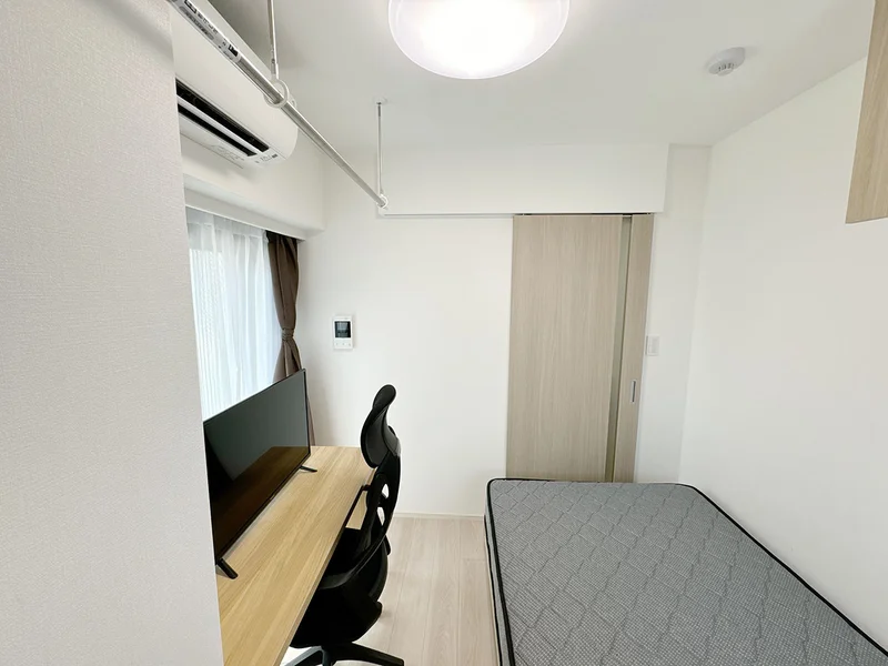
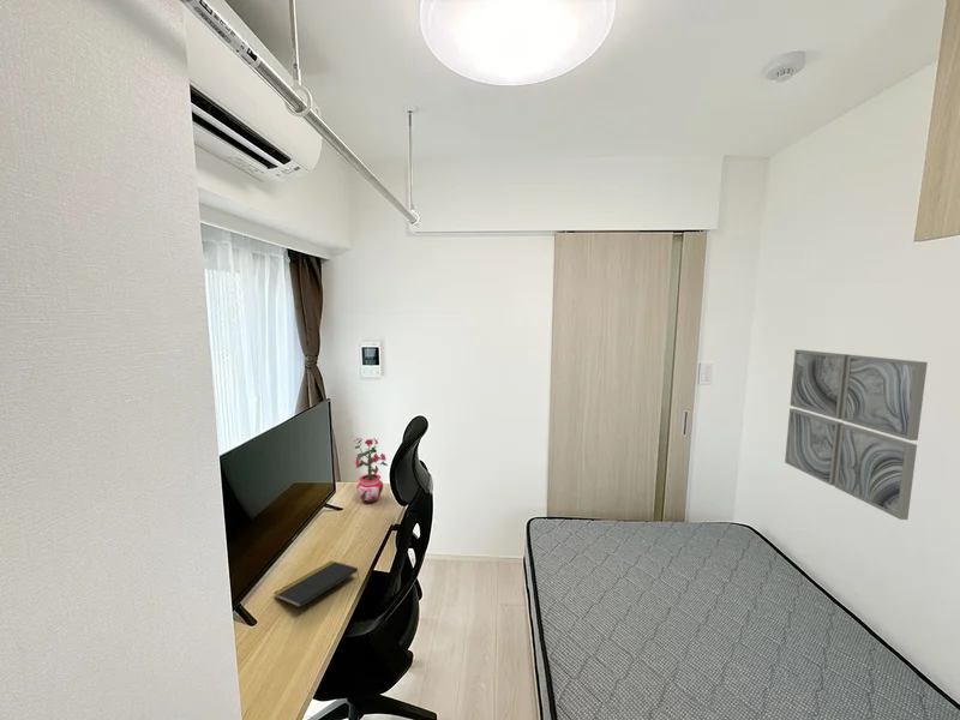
+ notepad [272,559,360,608]
+ wall art [784,348,929,521]
+ potted plant [353,436,389,505]
